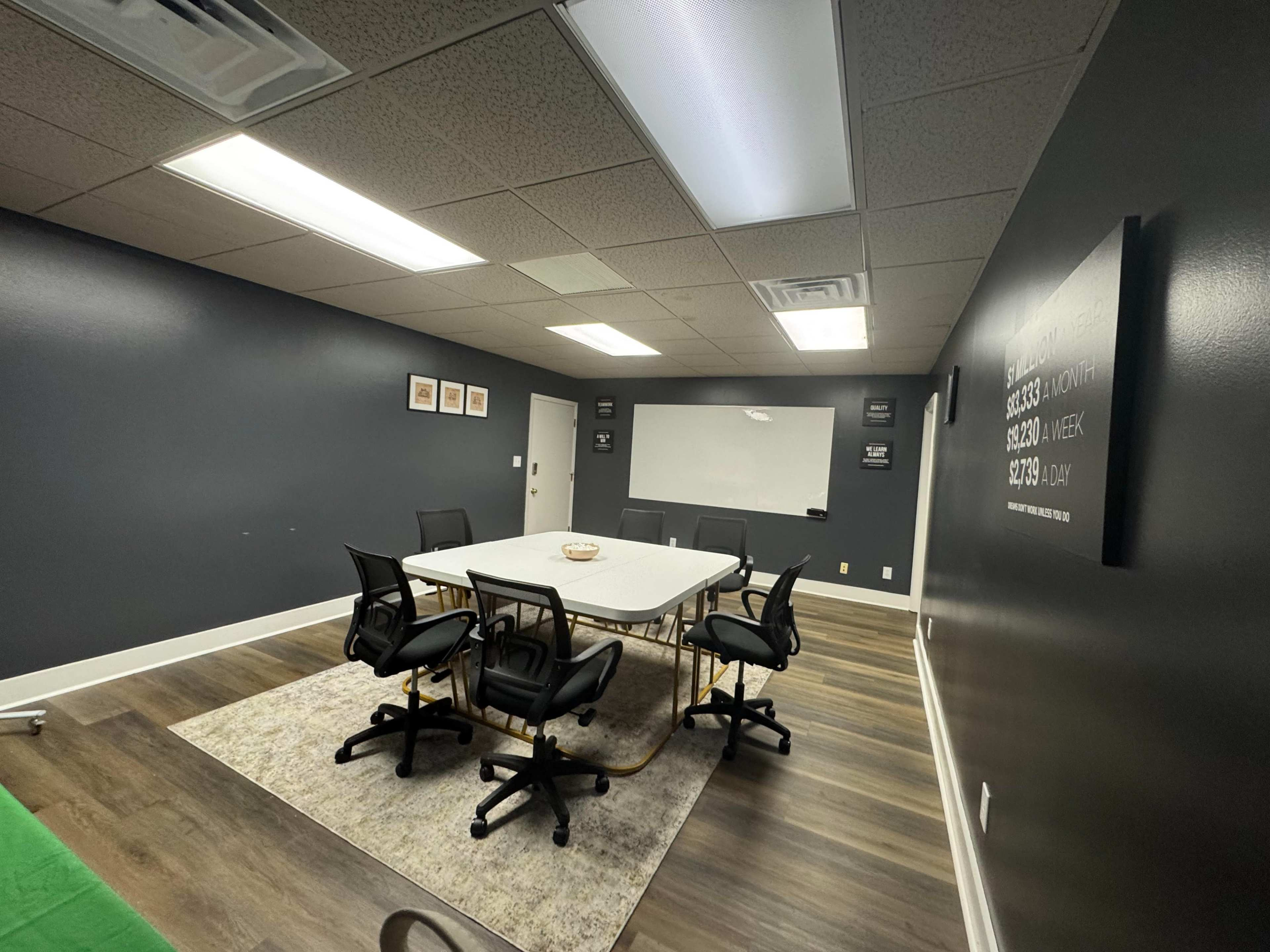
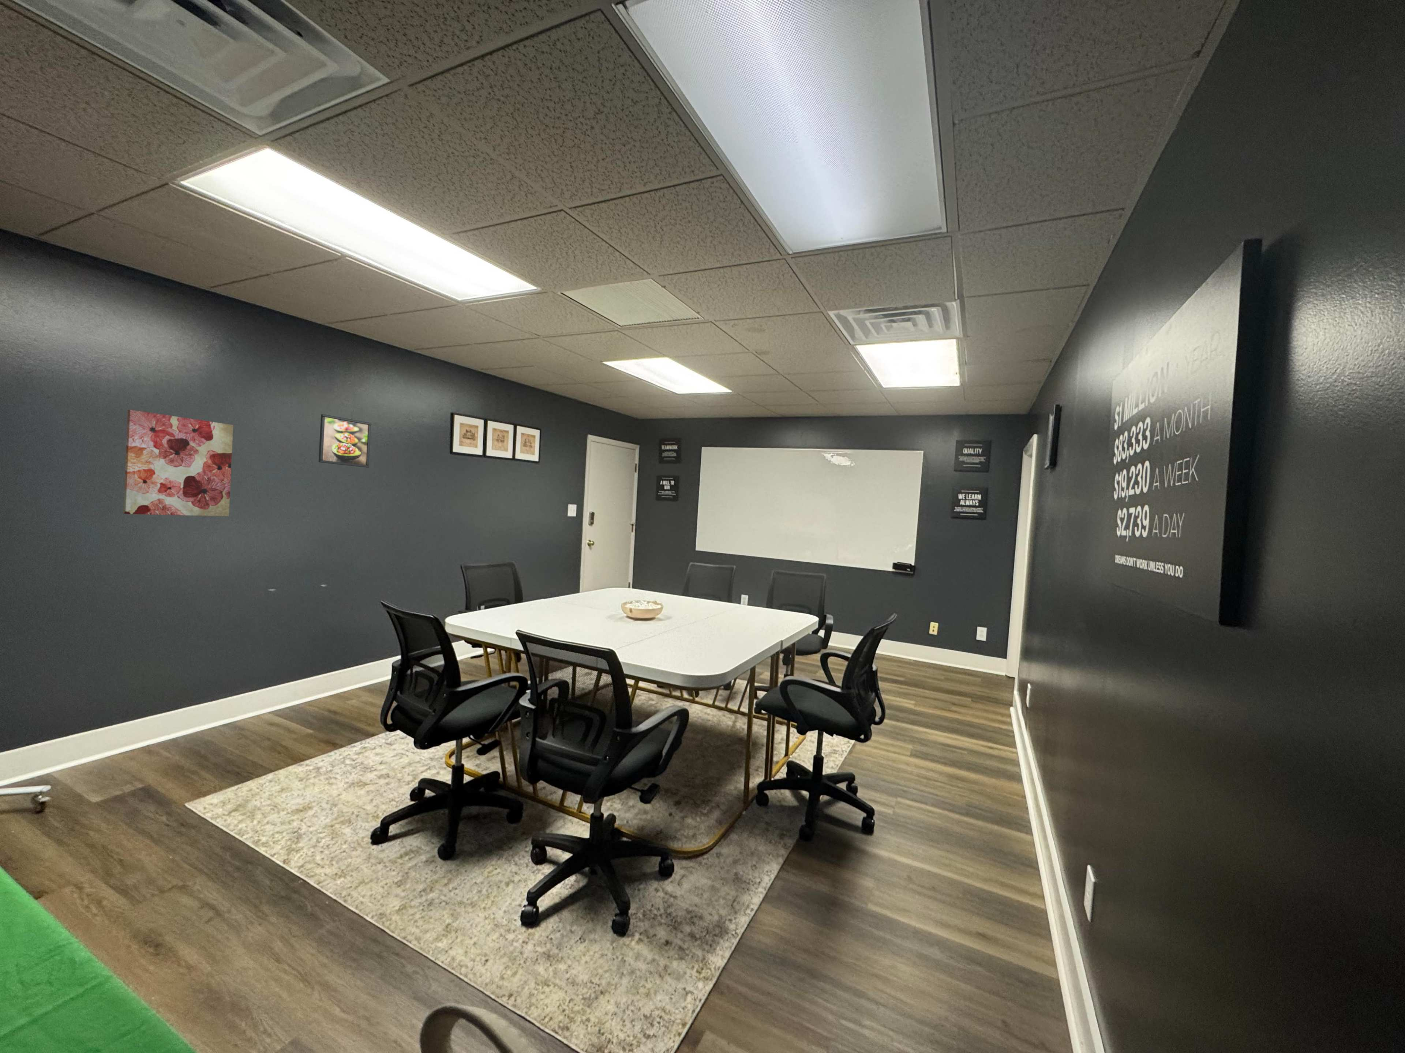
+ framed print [319,414,372,468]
+ wall art [123,409,233,517]
